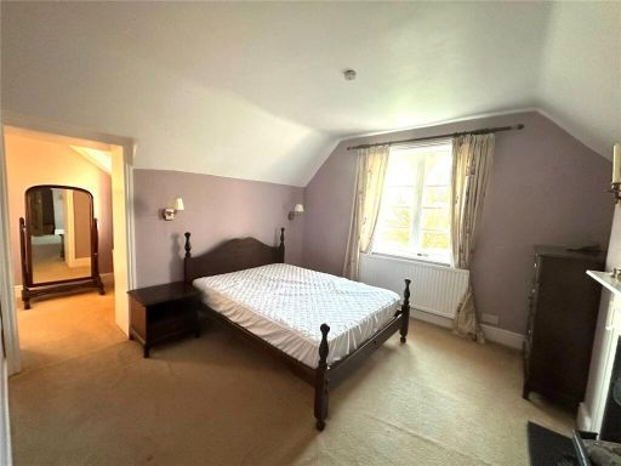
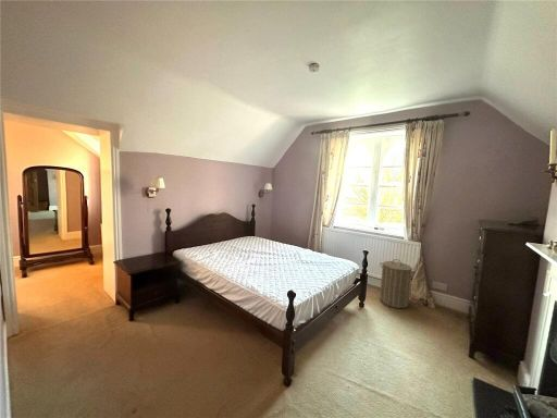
+ laundry hamper [379,258,417,309]
